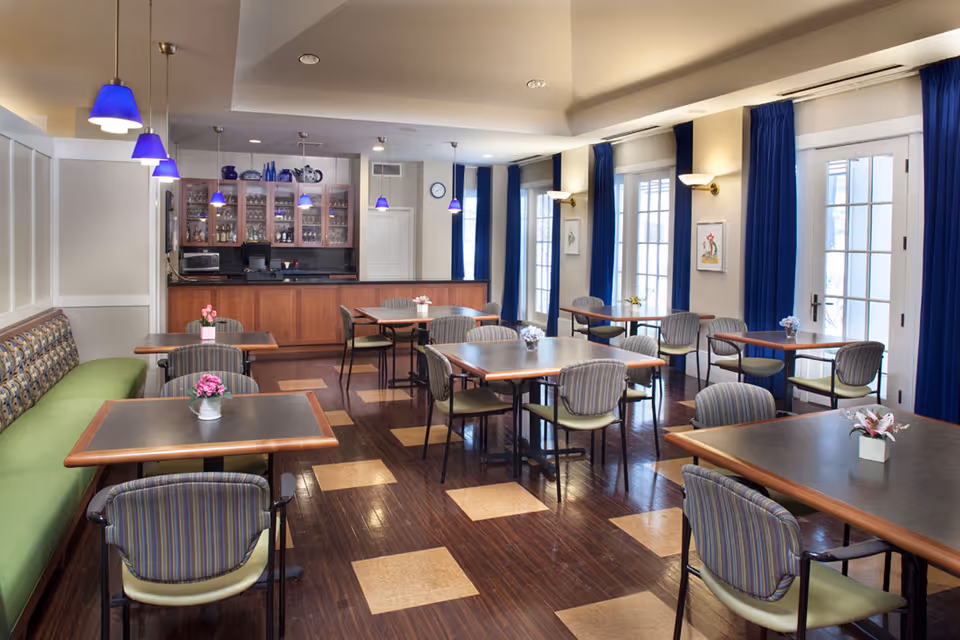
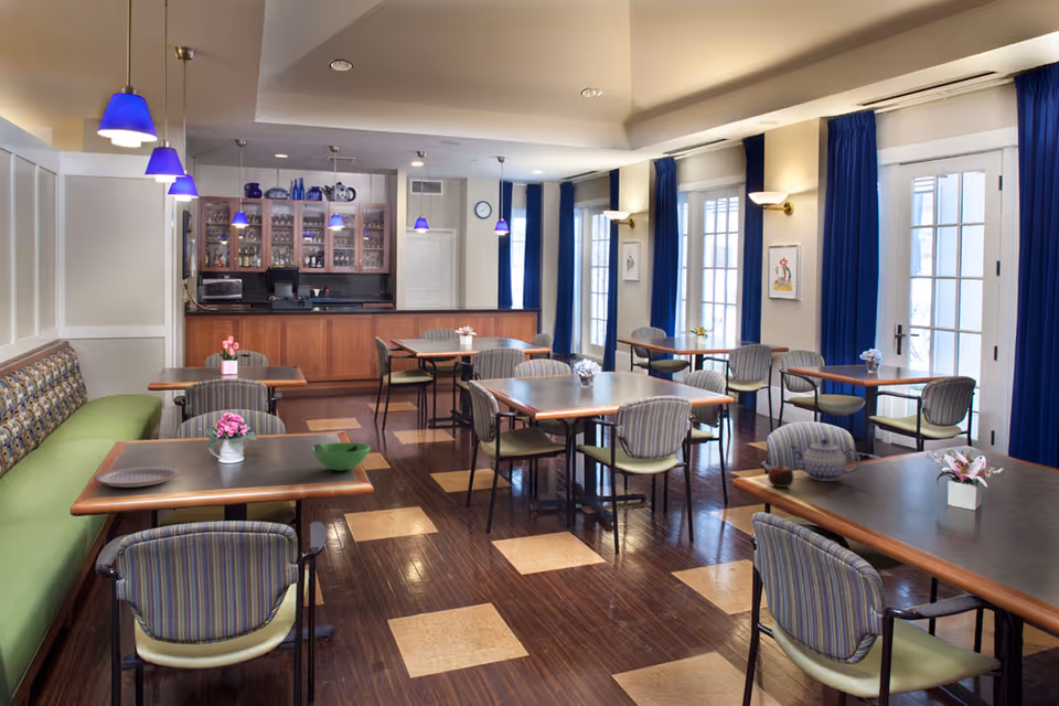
+ bowl [311,441,372,472]
+ teapot [789,438,862,482]
+ apple [767,463,795,489]
+ plate [93,466,182,489]
